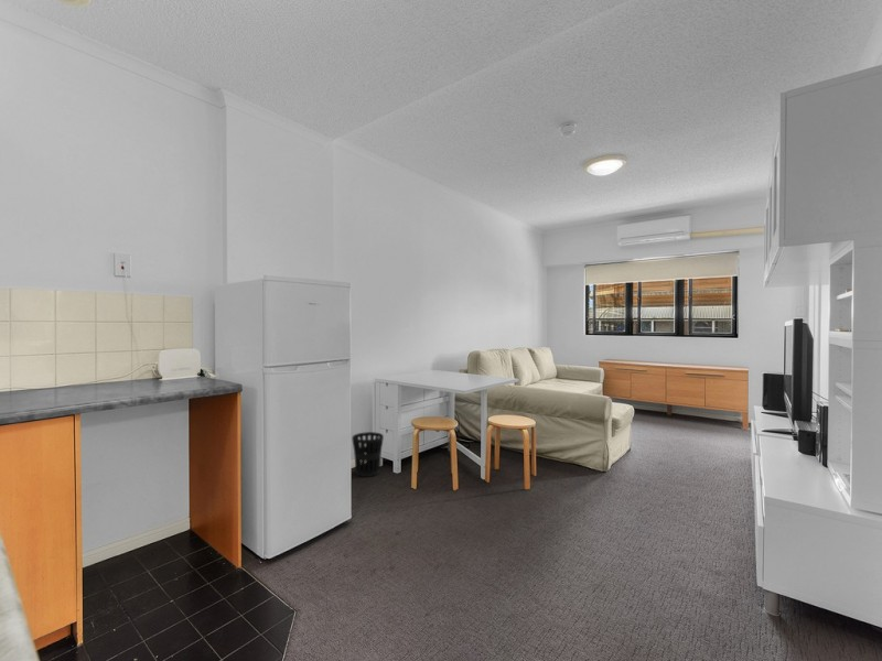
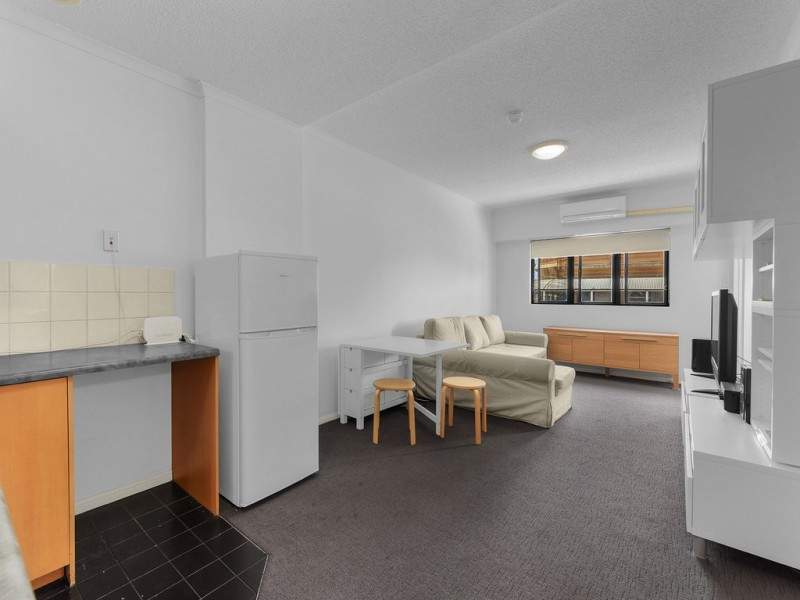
- wastebasket [351,431,385,478]
